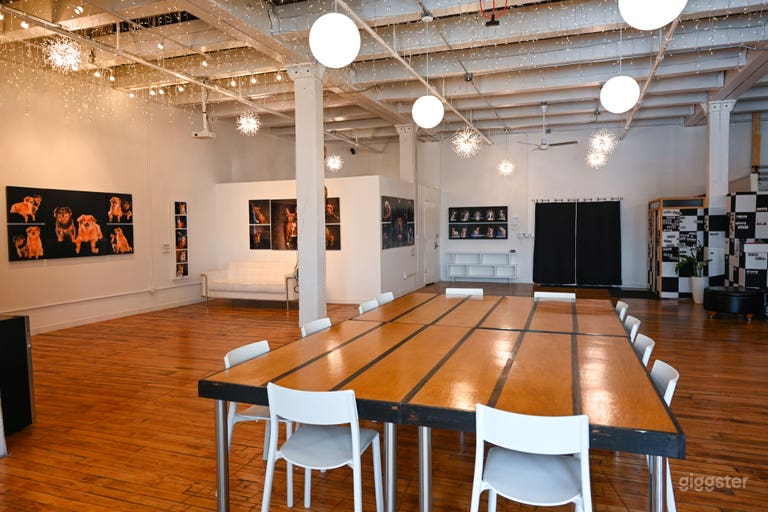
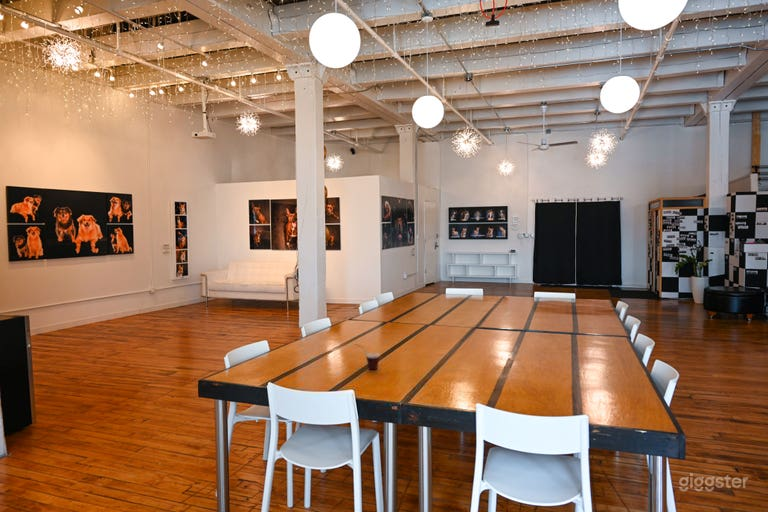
+ cup [354,343,381,370]
